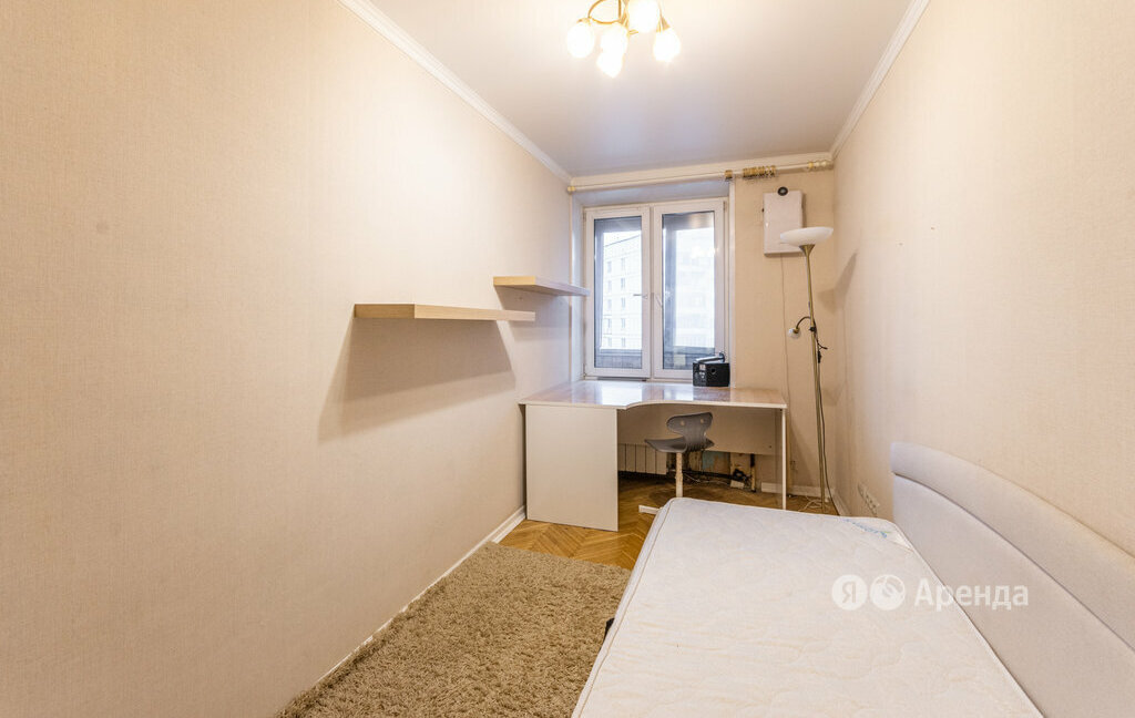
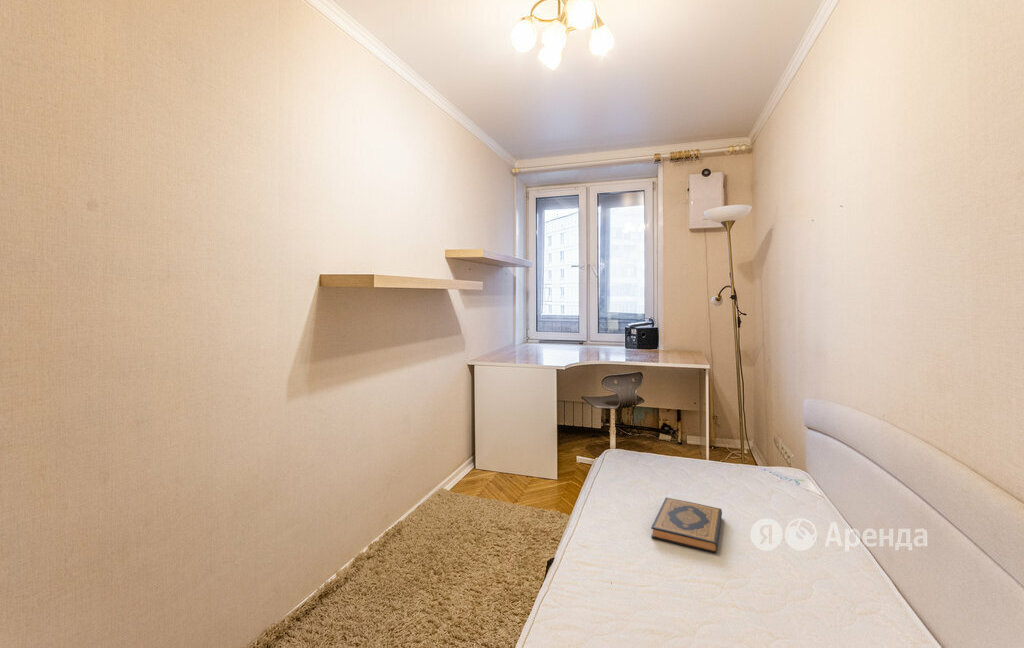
+ hardback book [650,497,723,554]
